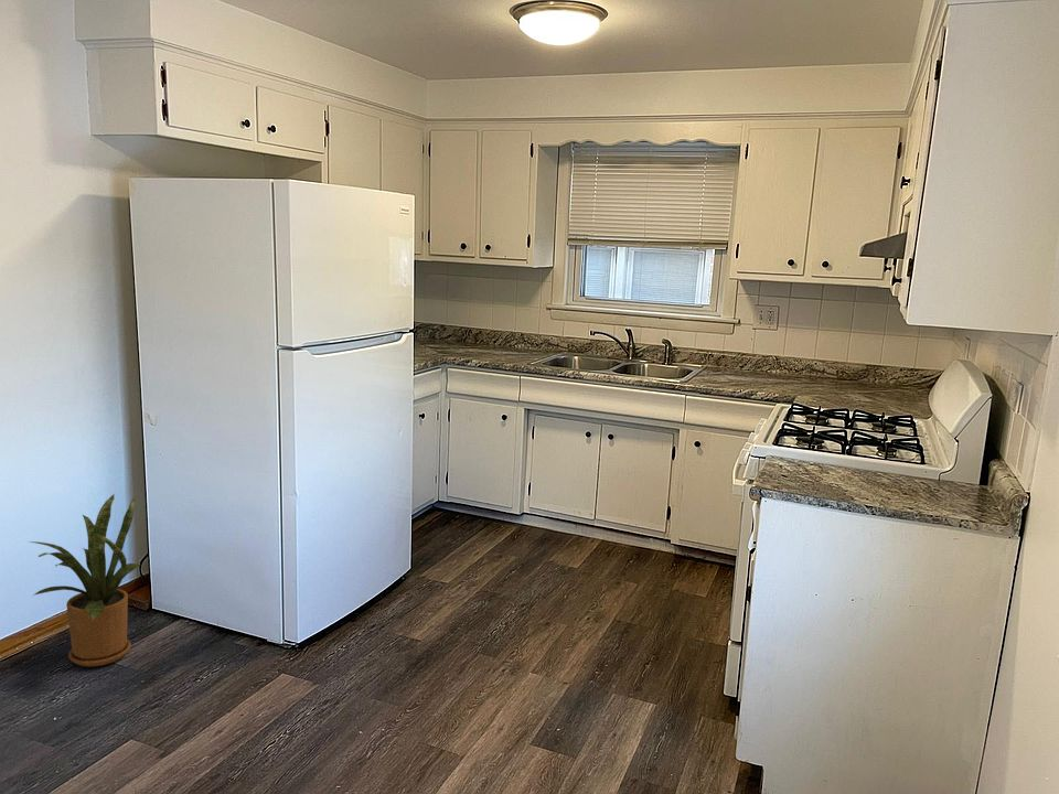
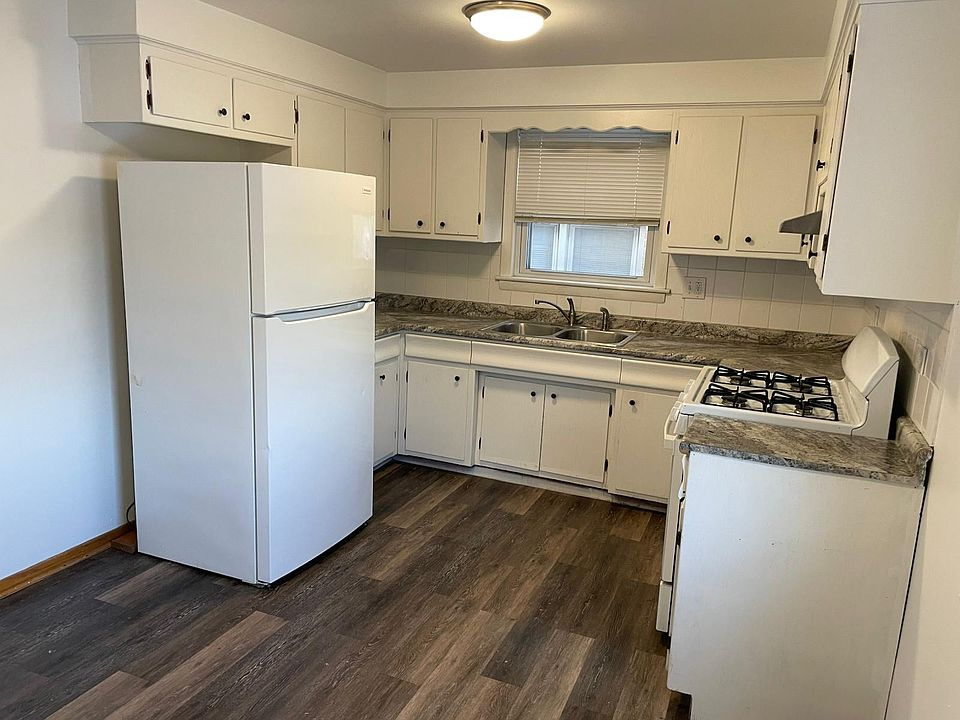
- house plant [29,493,141,668]
